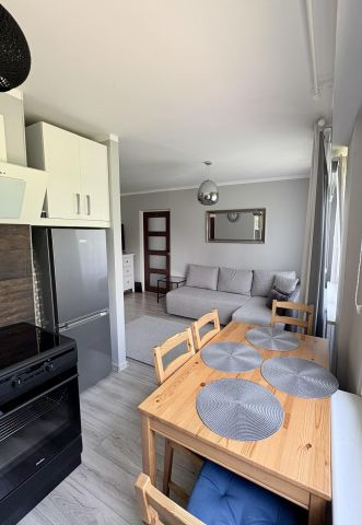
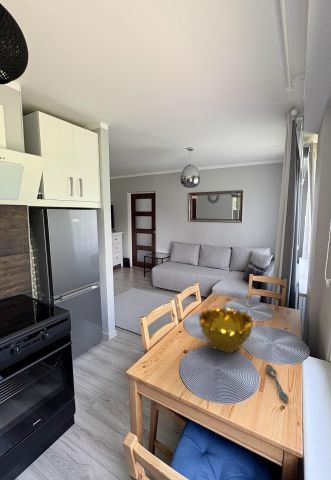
+ decorative bowl [198,306,254,355]
+ spoon [265,363,289,403]
